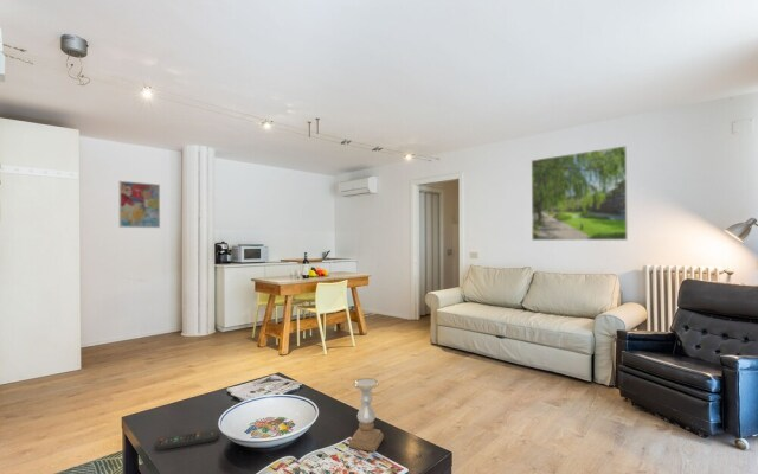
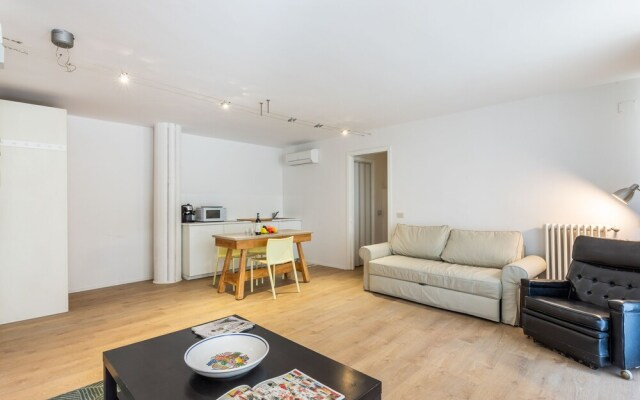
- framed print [531,145,629,242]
- wall art [117,180,161,229]
- candle holder [348,377,385,453]
- remote control [154,428,220,451]
